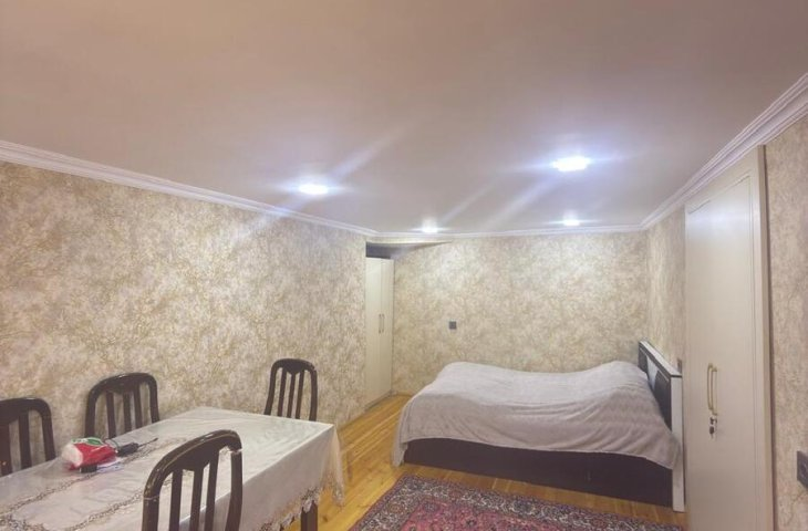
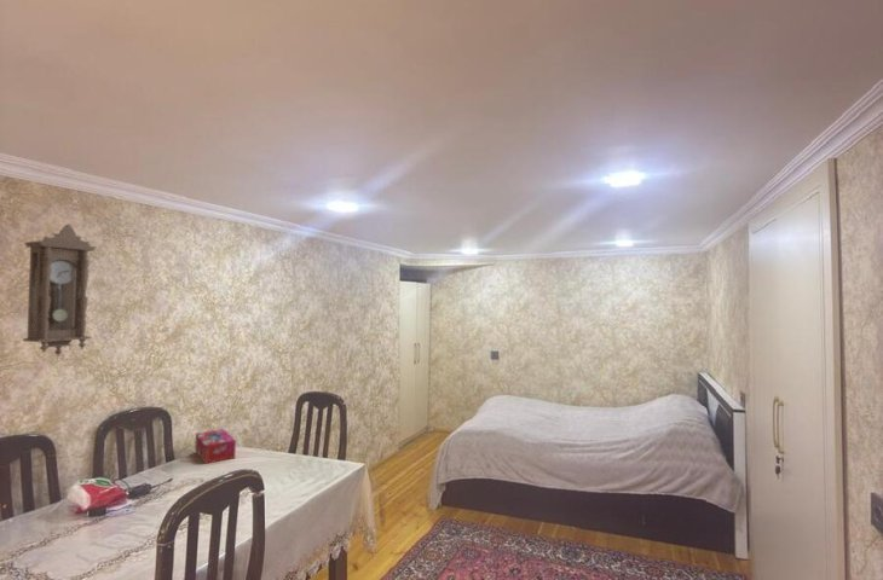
+ pendulum clock [22,224,97,356]
+ tissue box [194,428,237,465]
